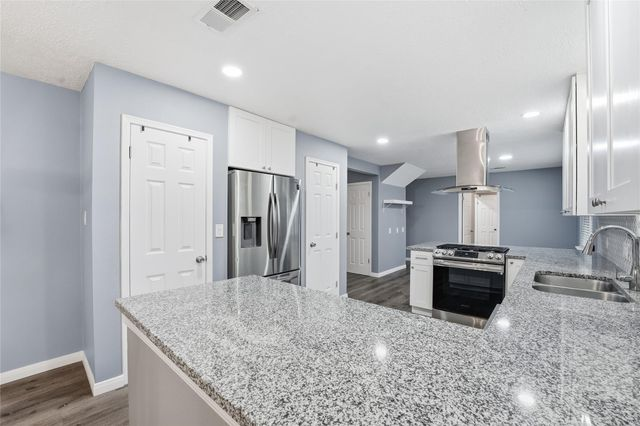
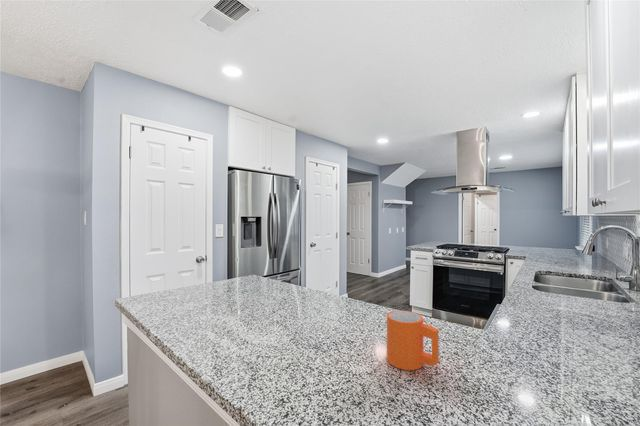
+ mug [386,310,440,371]
